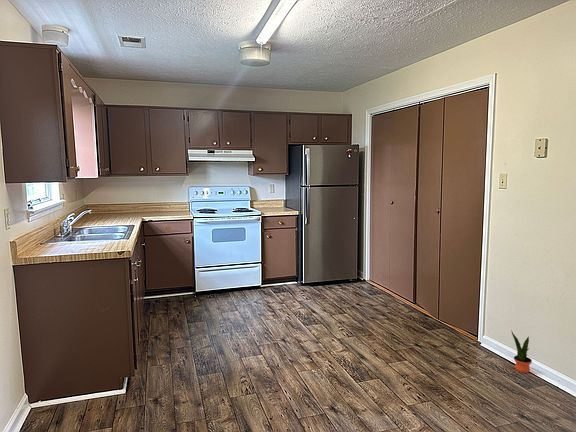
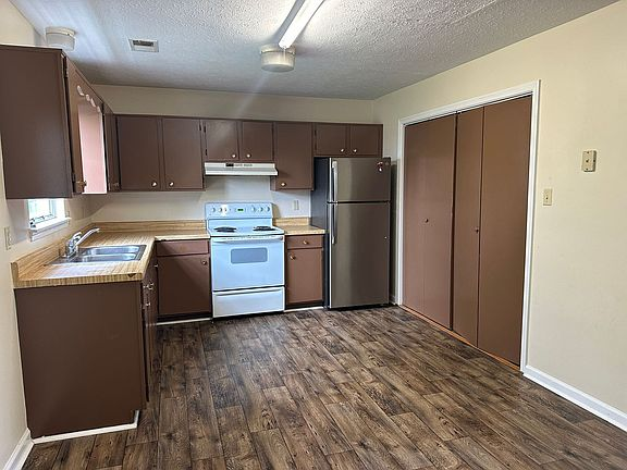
- potted plant [510,329,533,374]
